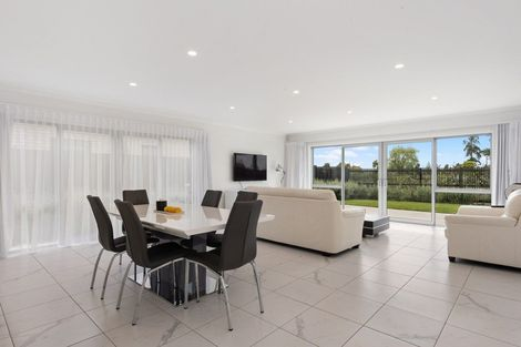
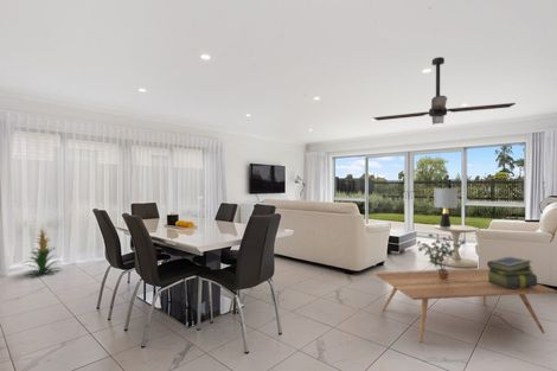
+ coffee table [372,267,557,344]
+ stack of books [486,256,538,289]
+ potted plant [416,232,467,281]
+ indoor plant [21,228,63,277]
+ lamp [433,187,459,228]
+ side table [433,224,481,269]
+ ceiling fan [372,56,517,126]
